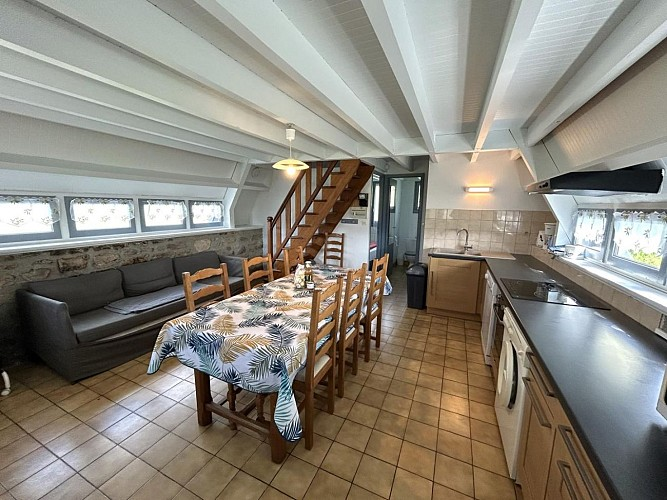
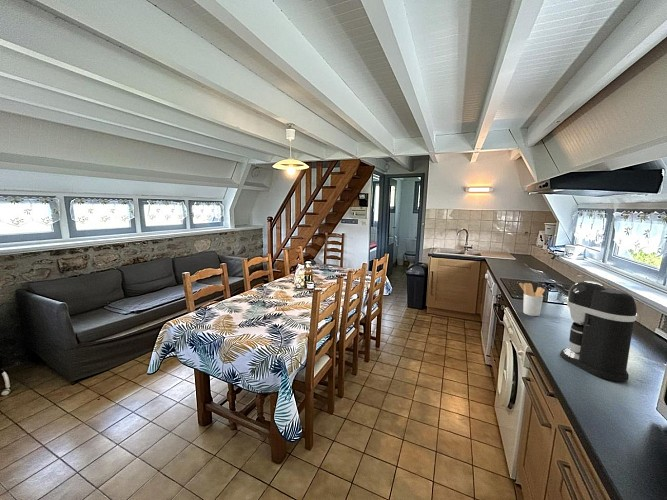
+ utensil holder [518,282,546,317]
+ coffee maker [559,280,638,383]
